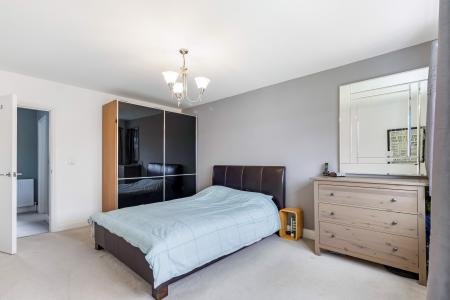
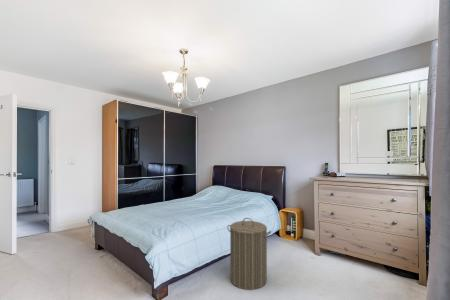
+ laundry hamper [226,217,272,291]
